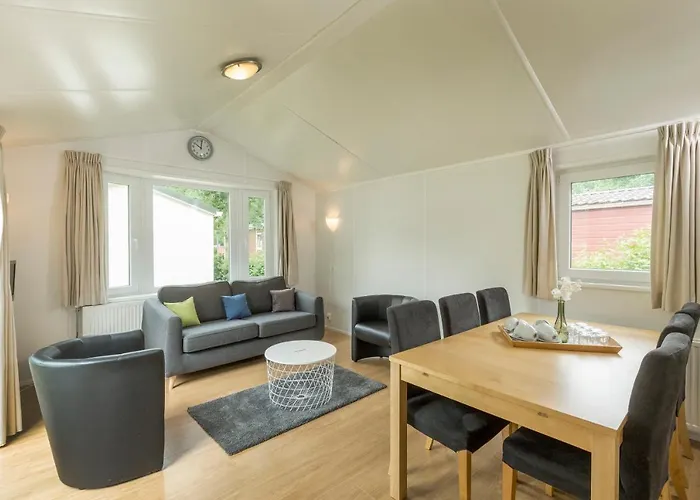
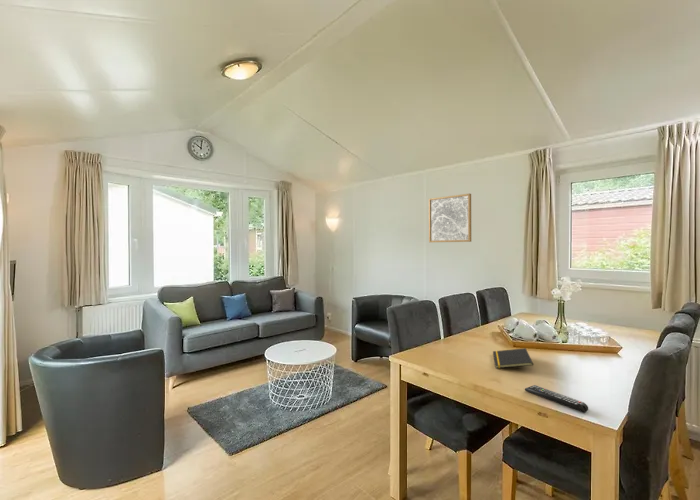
+ notepad [492,347,534,369]
+ wall art [428,193,472,243]
+ remote control [524,384,589,413]
